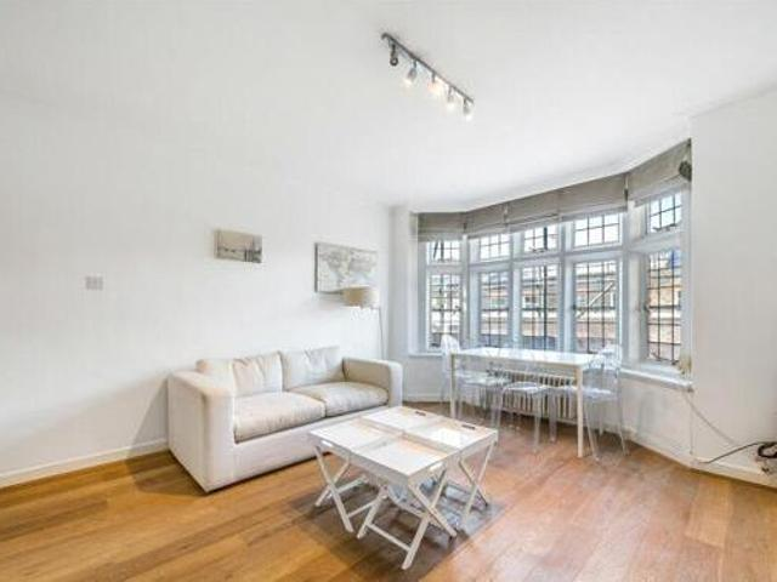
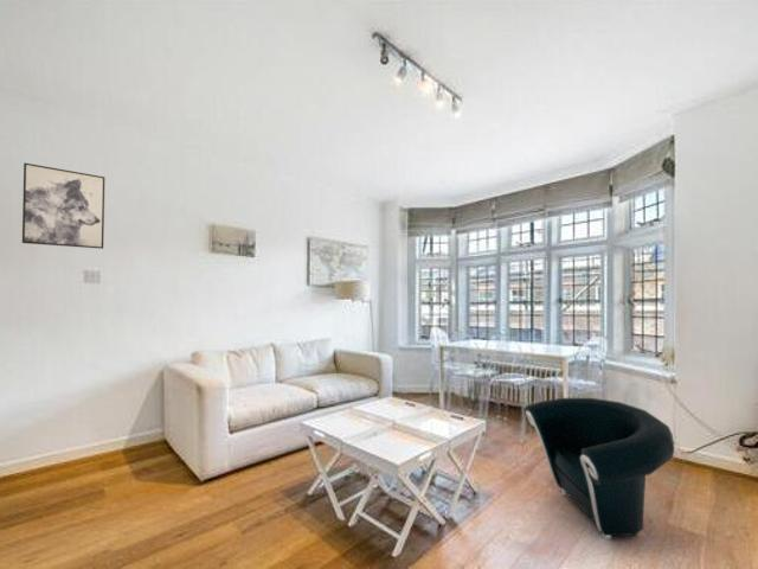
+ armchair [523,397,675,542]
+ wall art [21,161,107,250]
